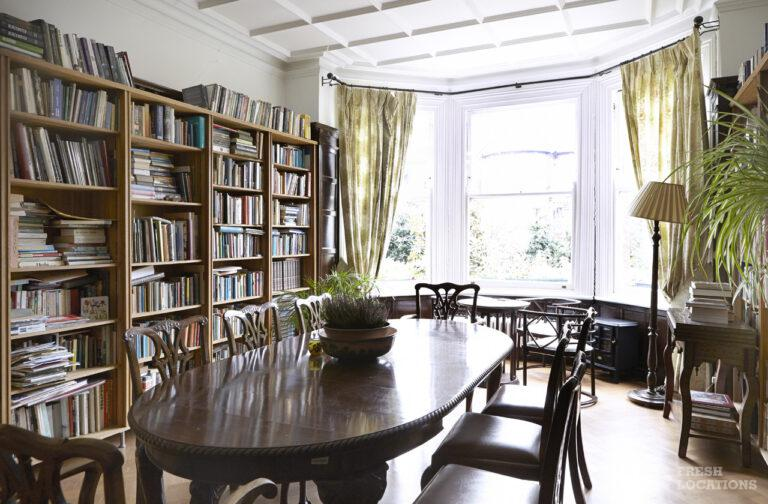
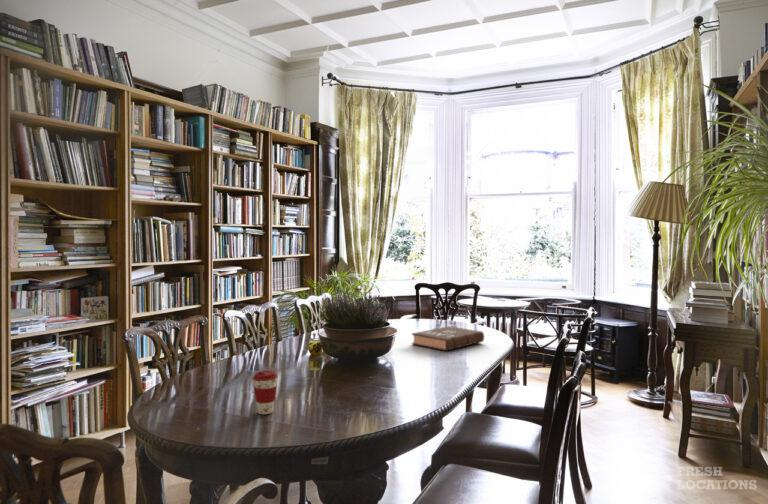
+ coffee cup [252,370,279,415]
+ book [411,325,485,352]
